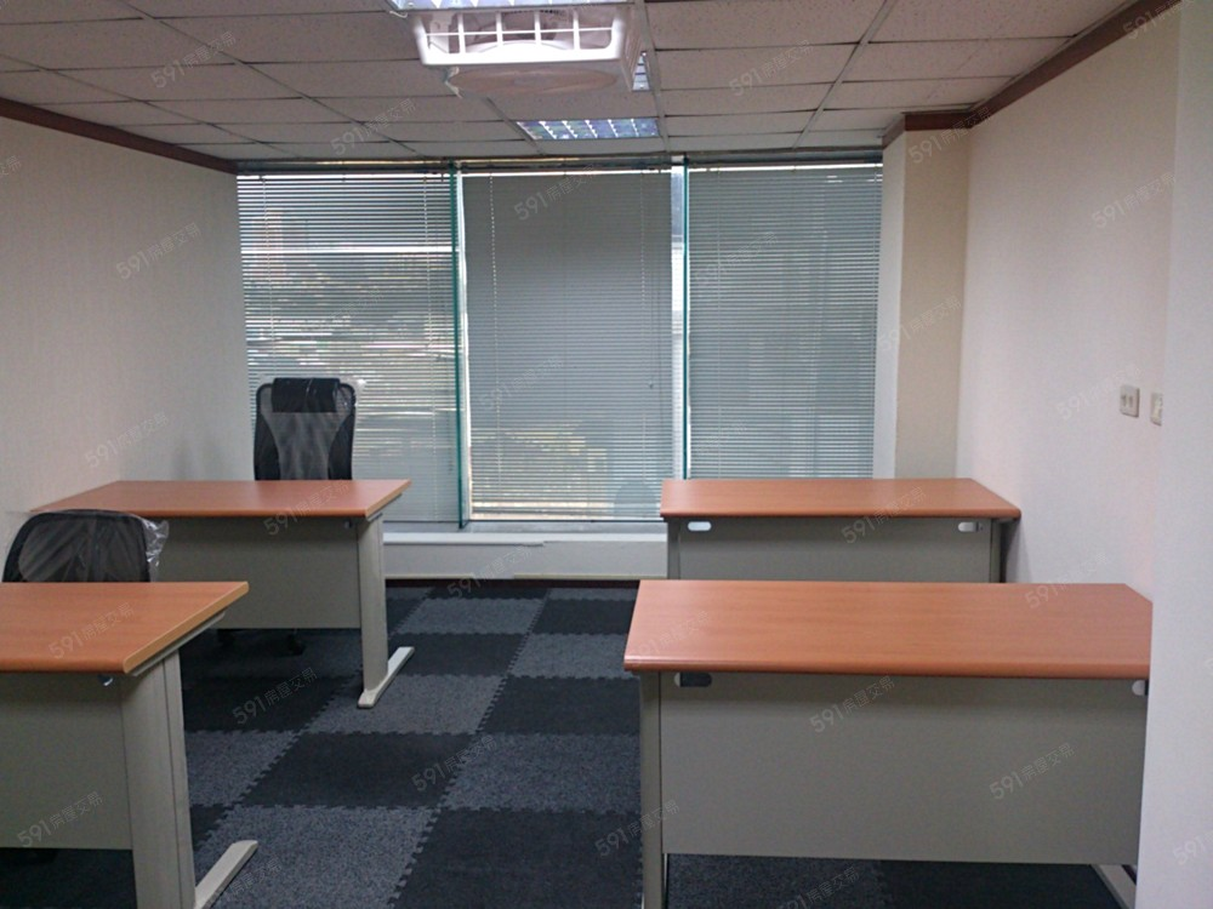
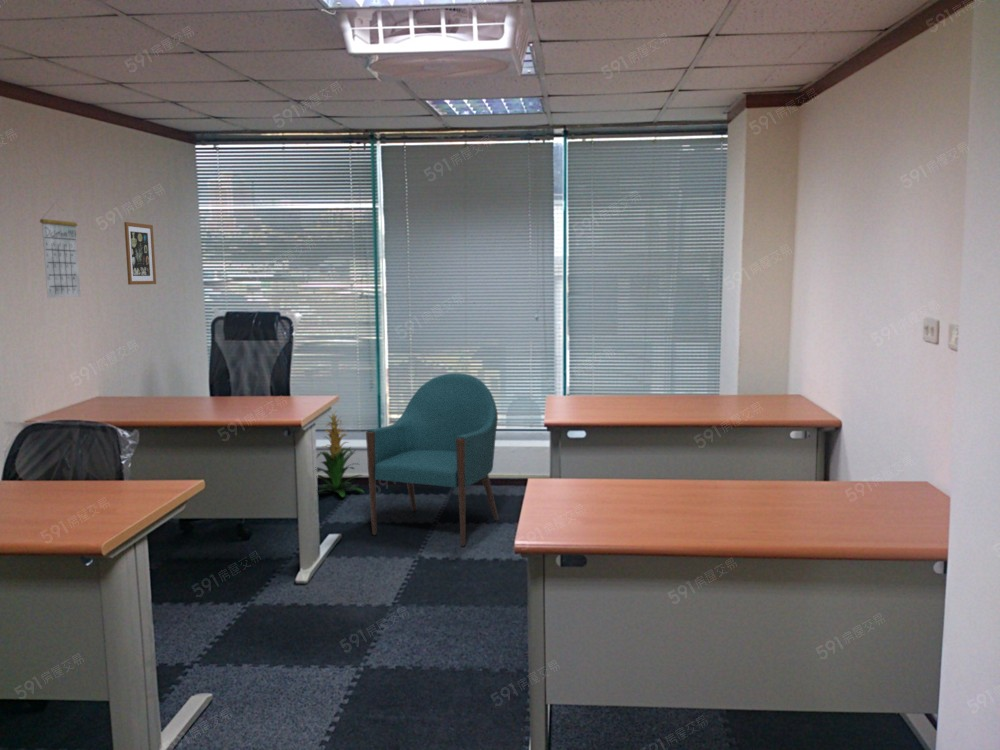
+ wall art [123,221,157,286]
+ indoor plant [316,411,366,498]
+ calendar [39,201,82,299]
+ chair [365,372,500,547]
